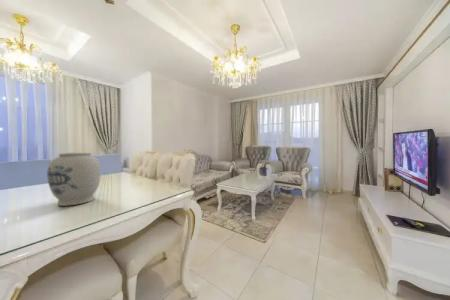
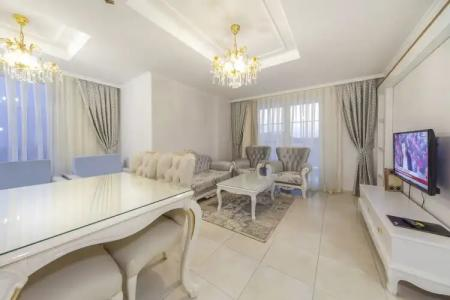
- vase [46,152,102,207]
